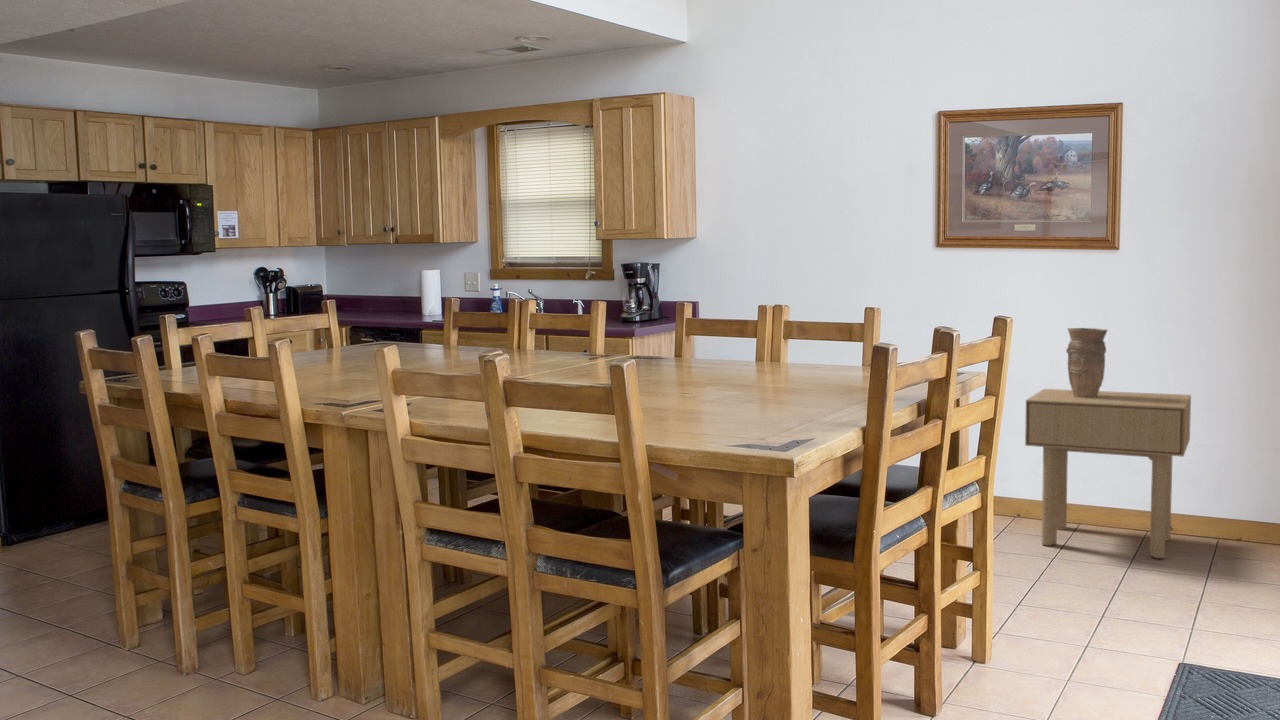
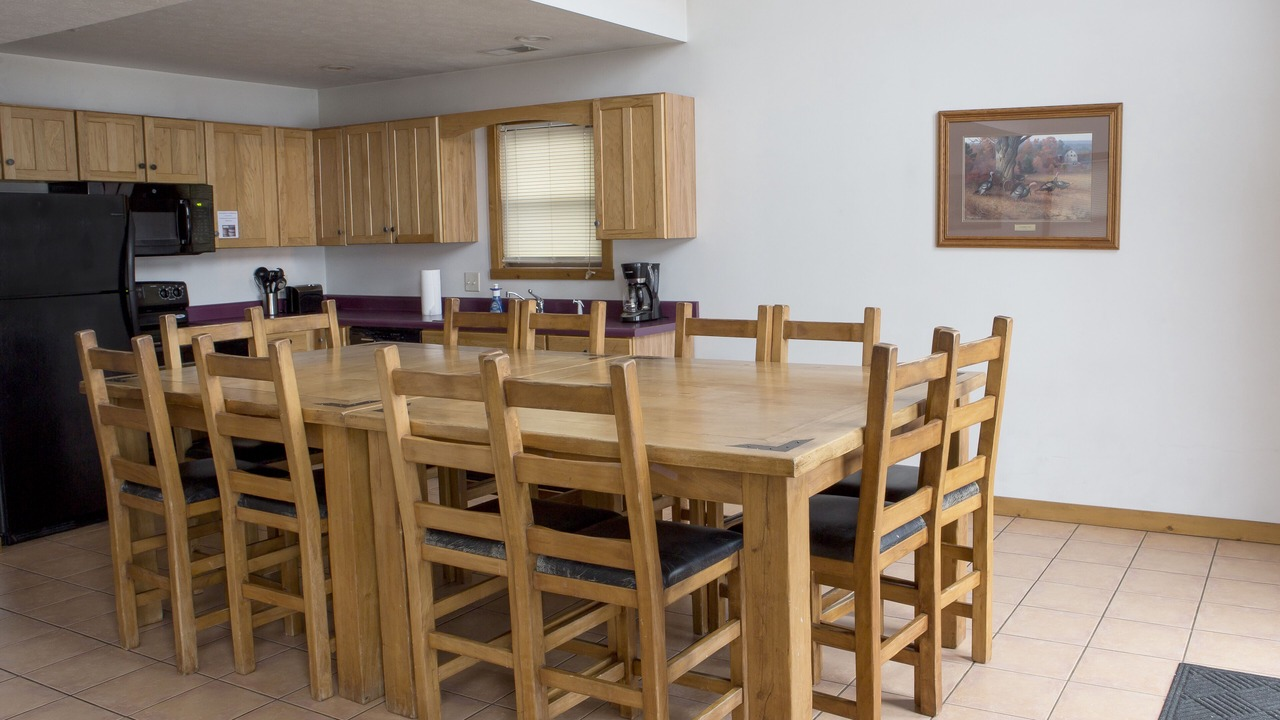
- vase [1065,327,1108,398]
- side table [1024,388,1192,559]
